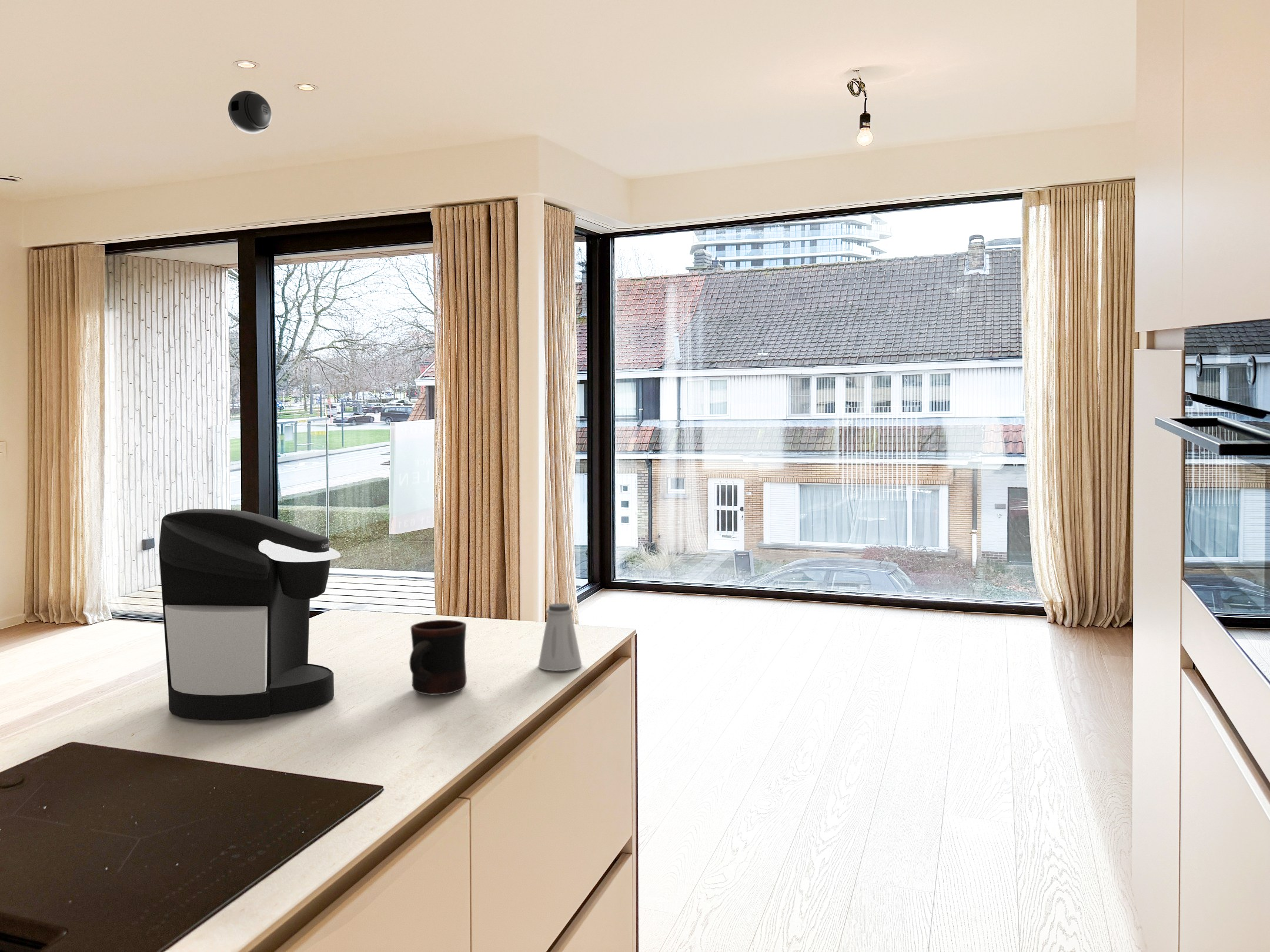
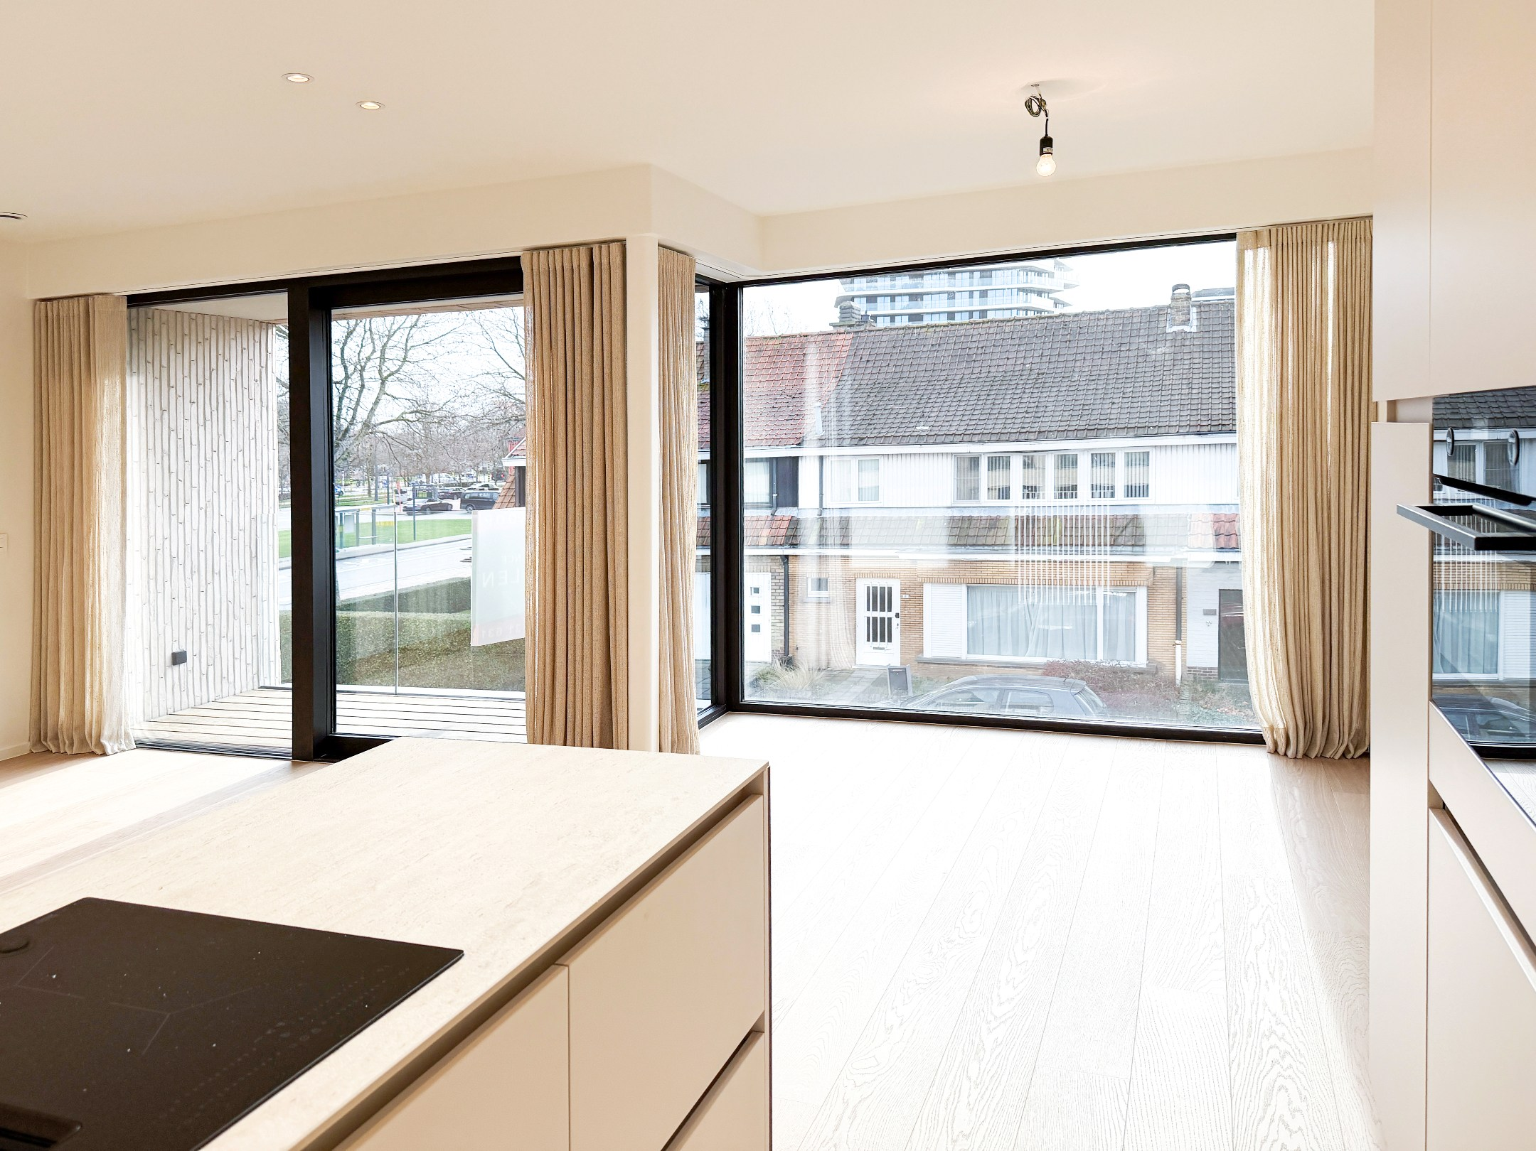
- mug [409,619,467,696]
- saltshaker [537,603,582,672]
- coffee maker [158,508,341,722]
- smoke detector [228,90,272,135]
